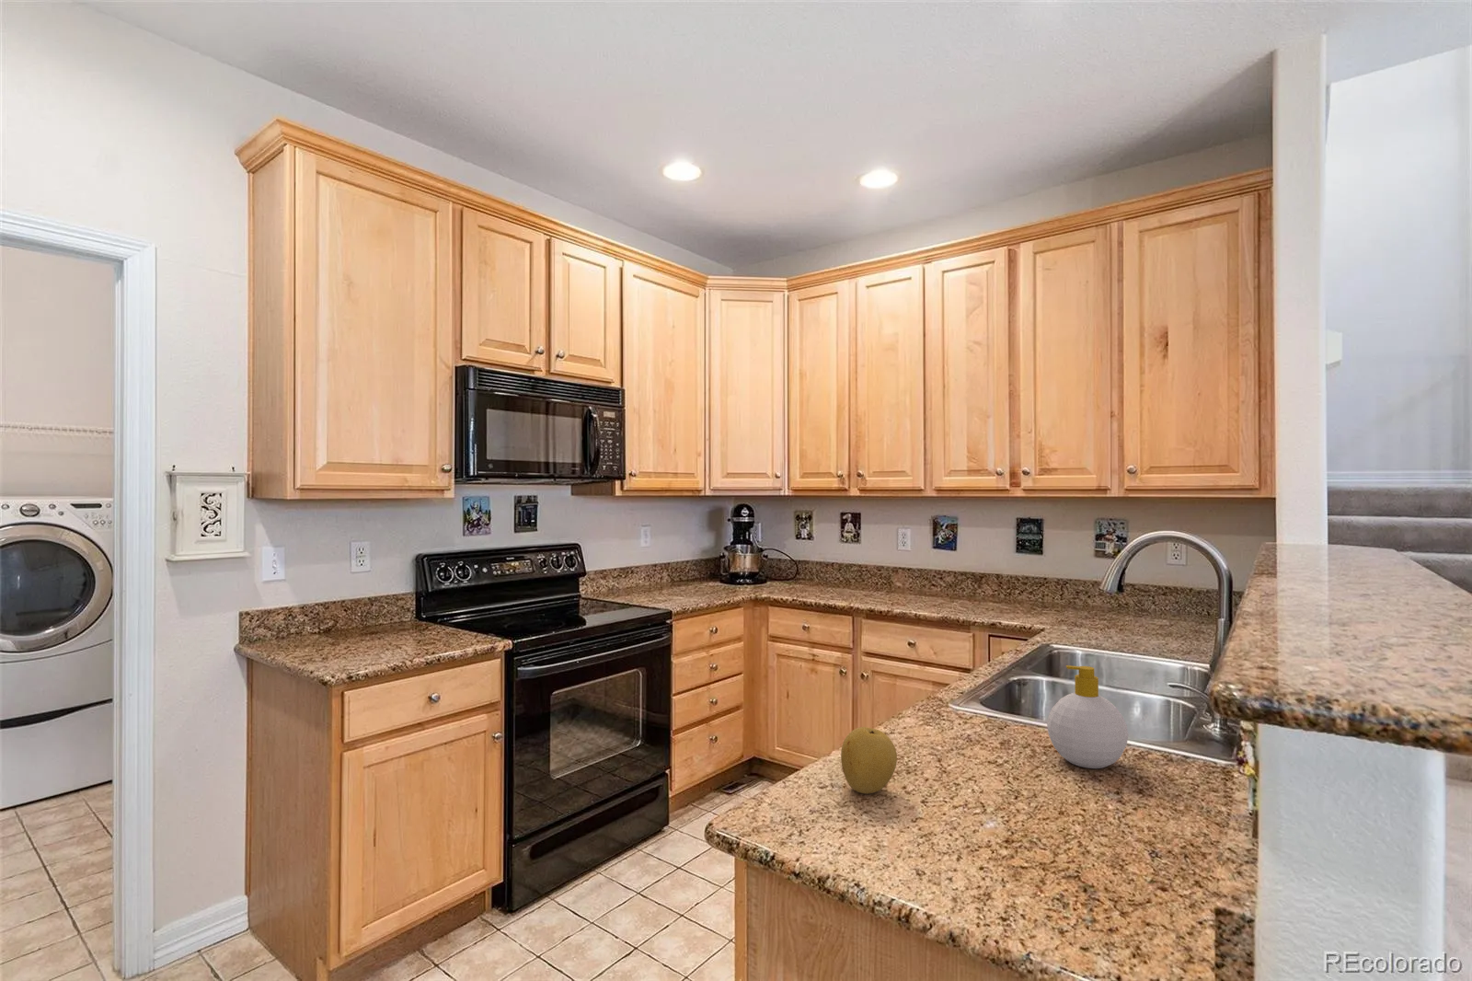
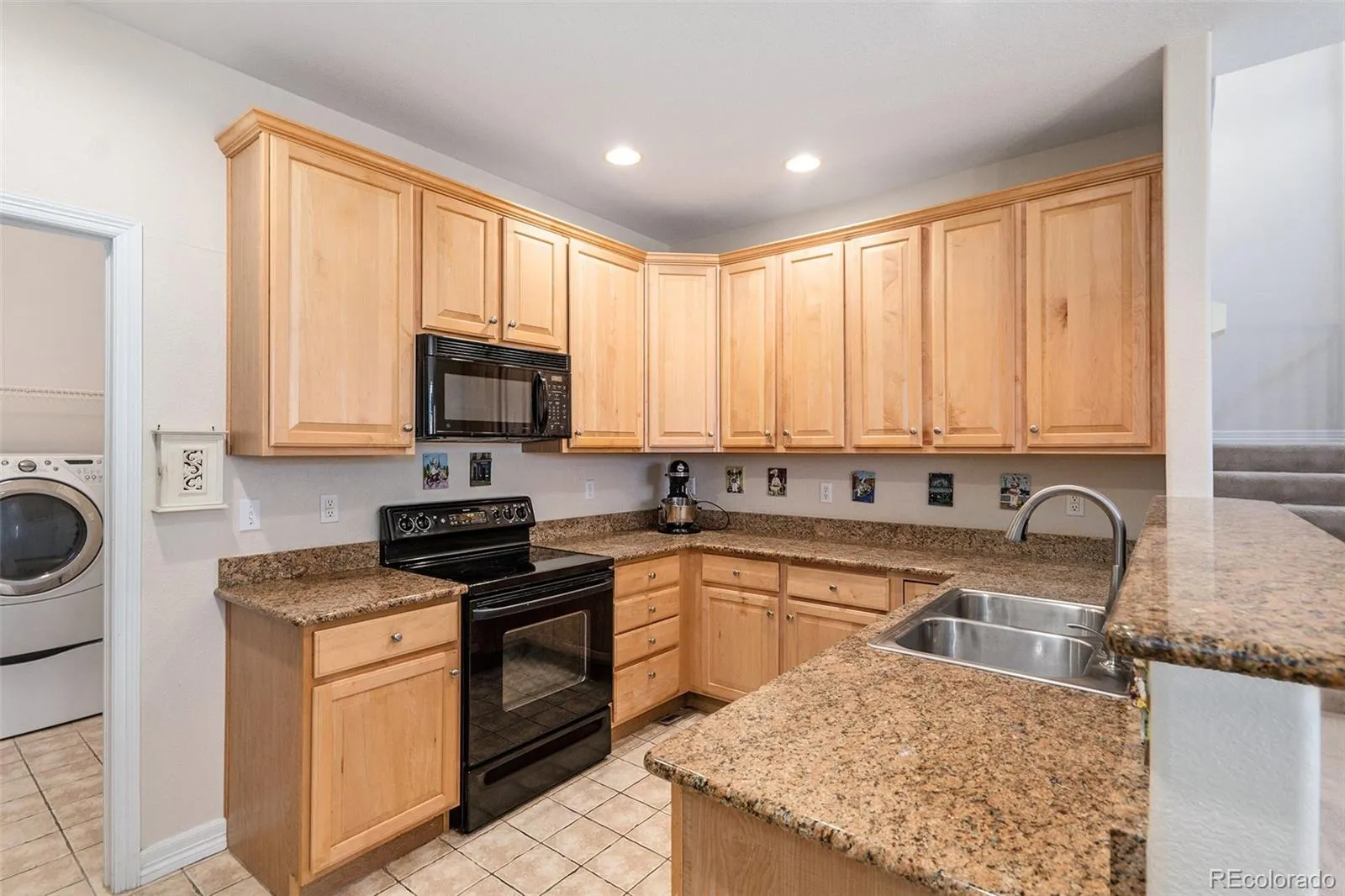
- soap bottle [1046,665,1128,770]
- fruit [839,726,897,794]
